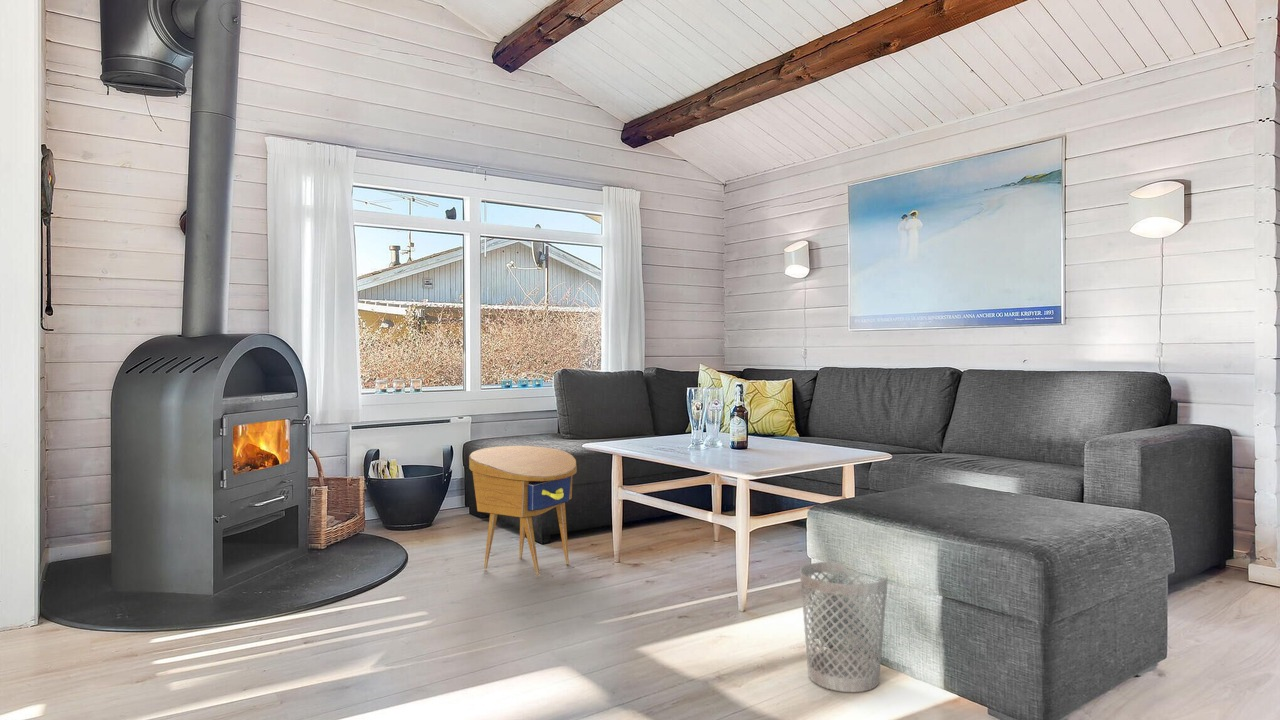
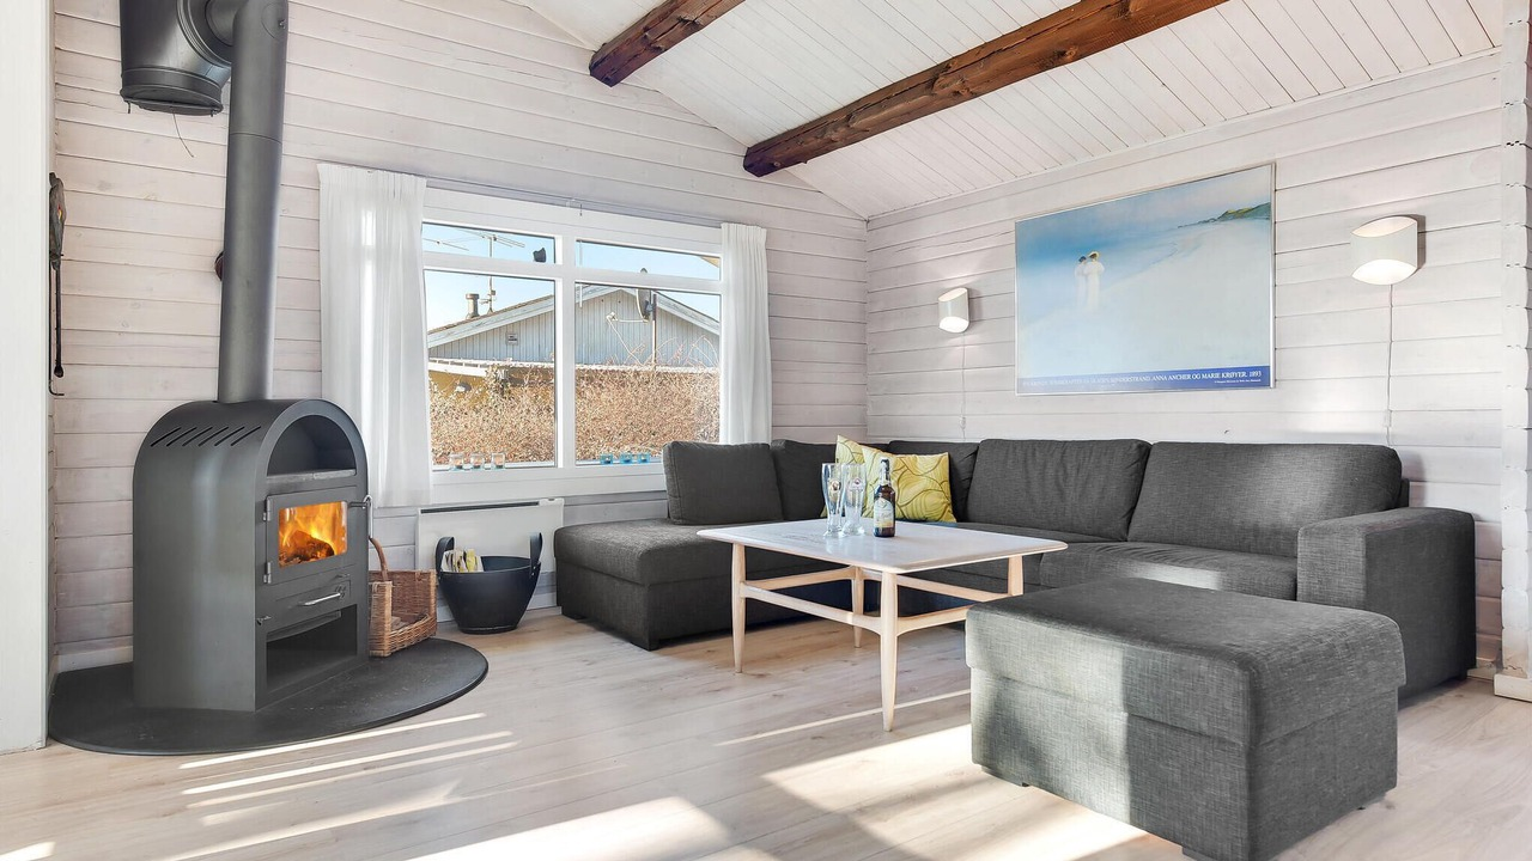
- side table [468,445,578,576]
- wastebasket [799,561,889,693]
